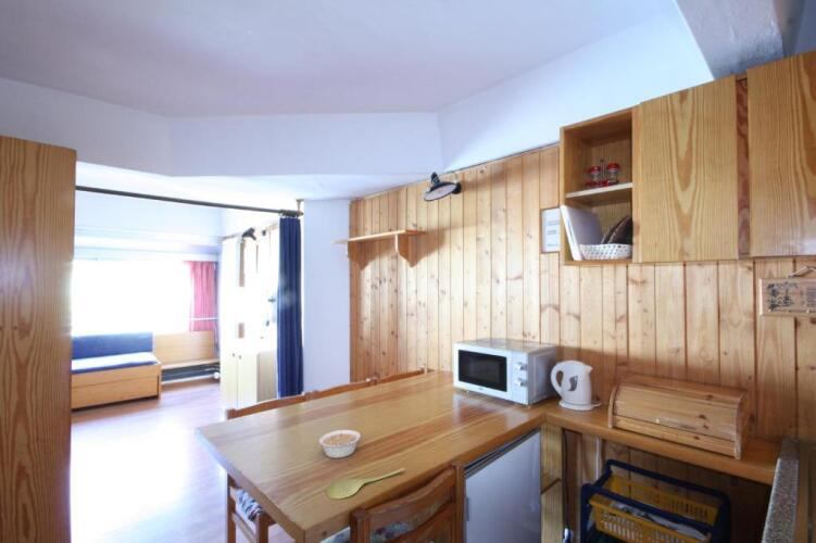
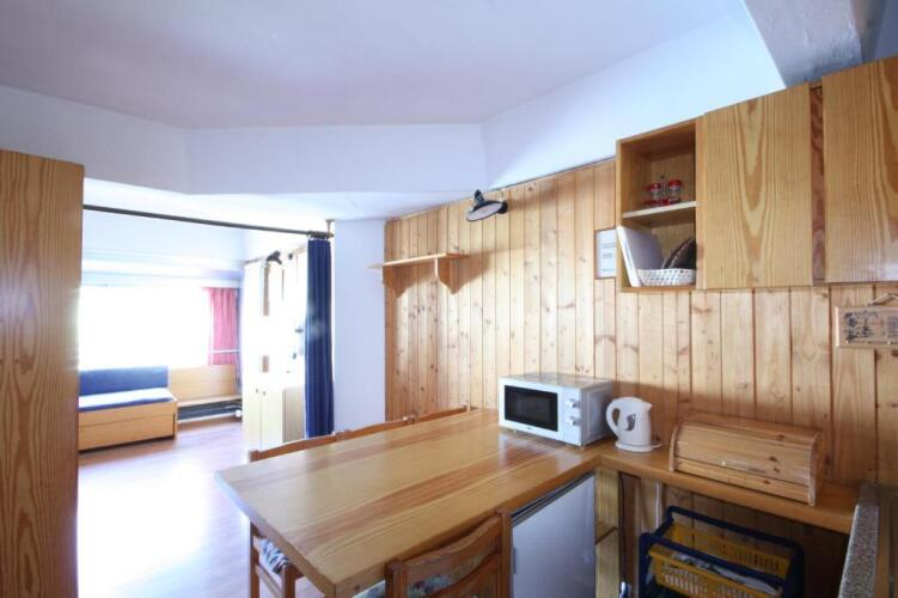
- spoon [325,467,406,500]
- legume [318,429,368,459]
